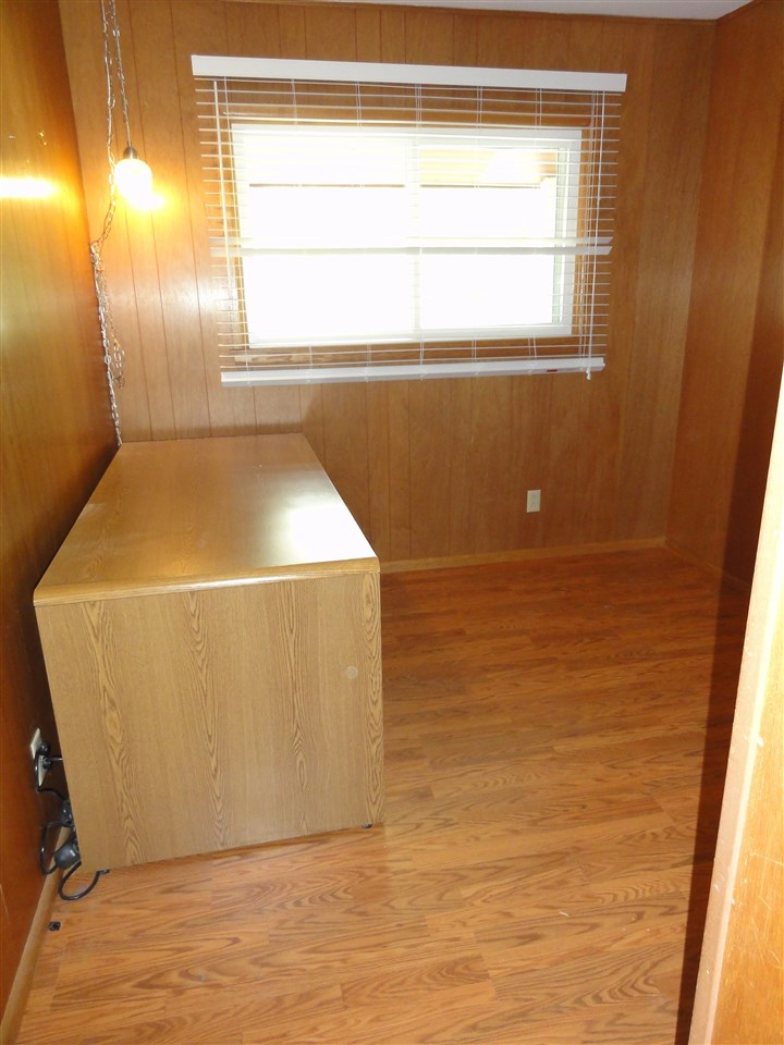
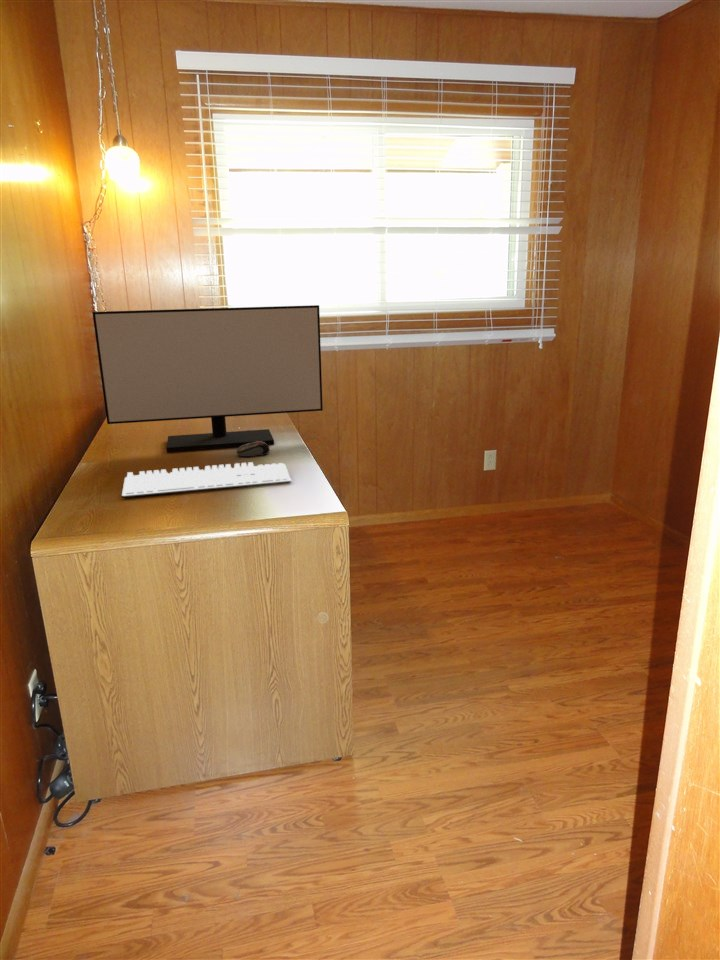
+ monitor [92,304,324,453]
+ keyboard [121,461,292,498]
+ computer mouse [236,441,271,458]
